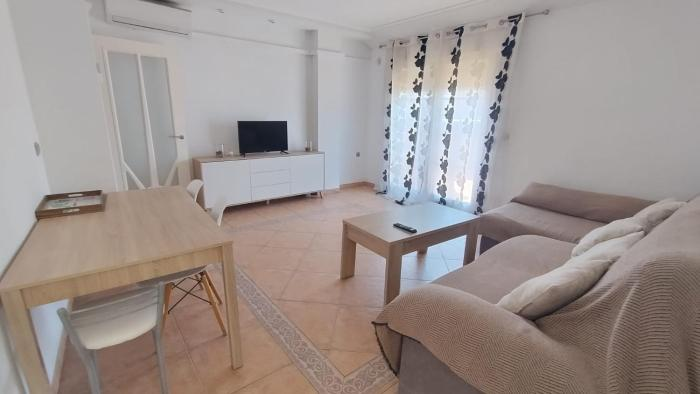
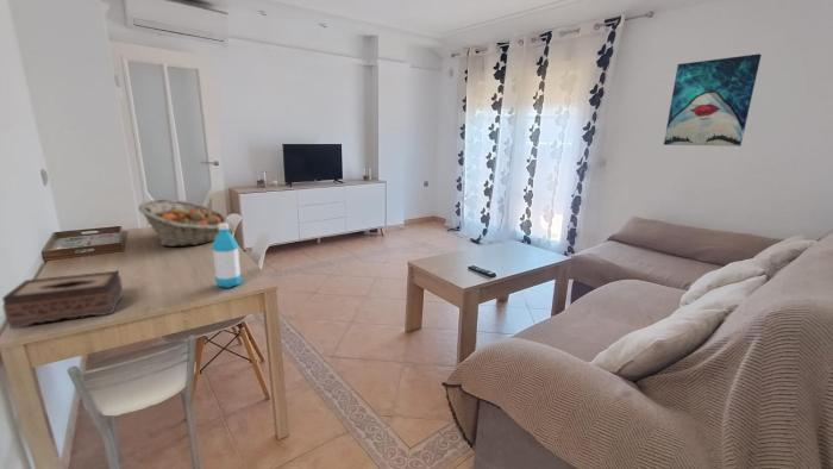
+ water bottle [211,223,243,289]
+ wall art [663,52,763,148]
+ tissue box [1,270,124,330]
+ fruit basket [137,198,228,248]
